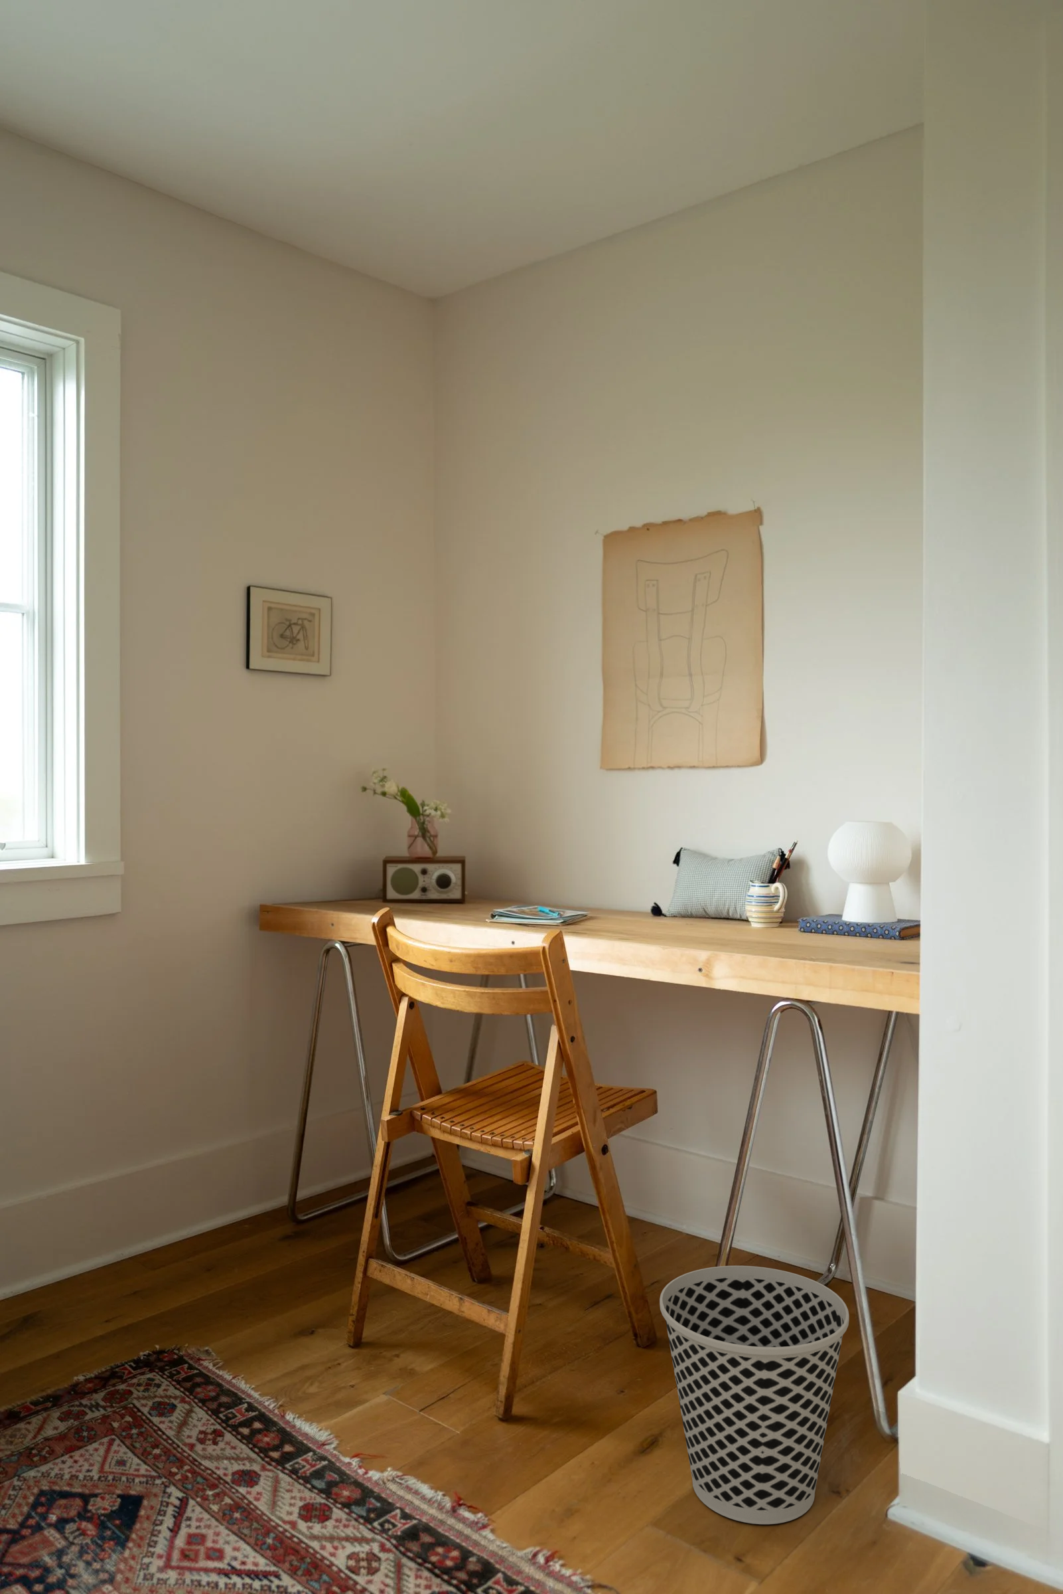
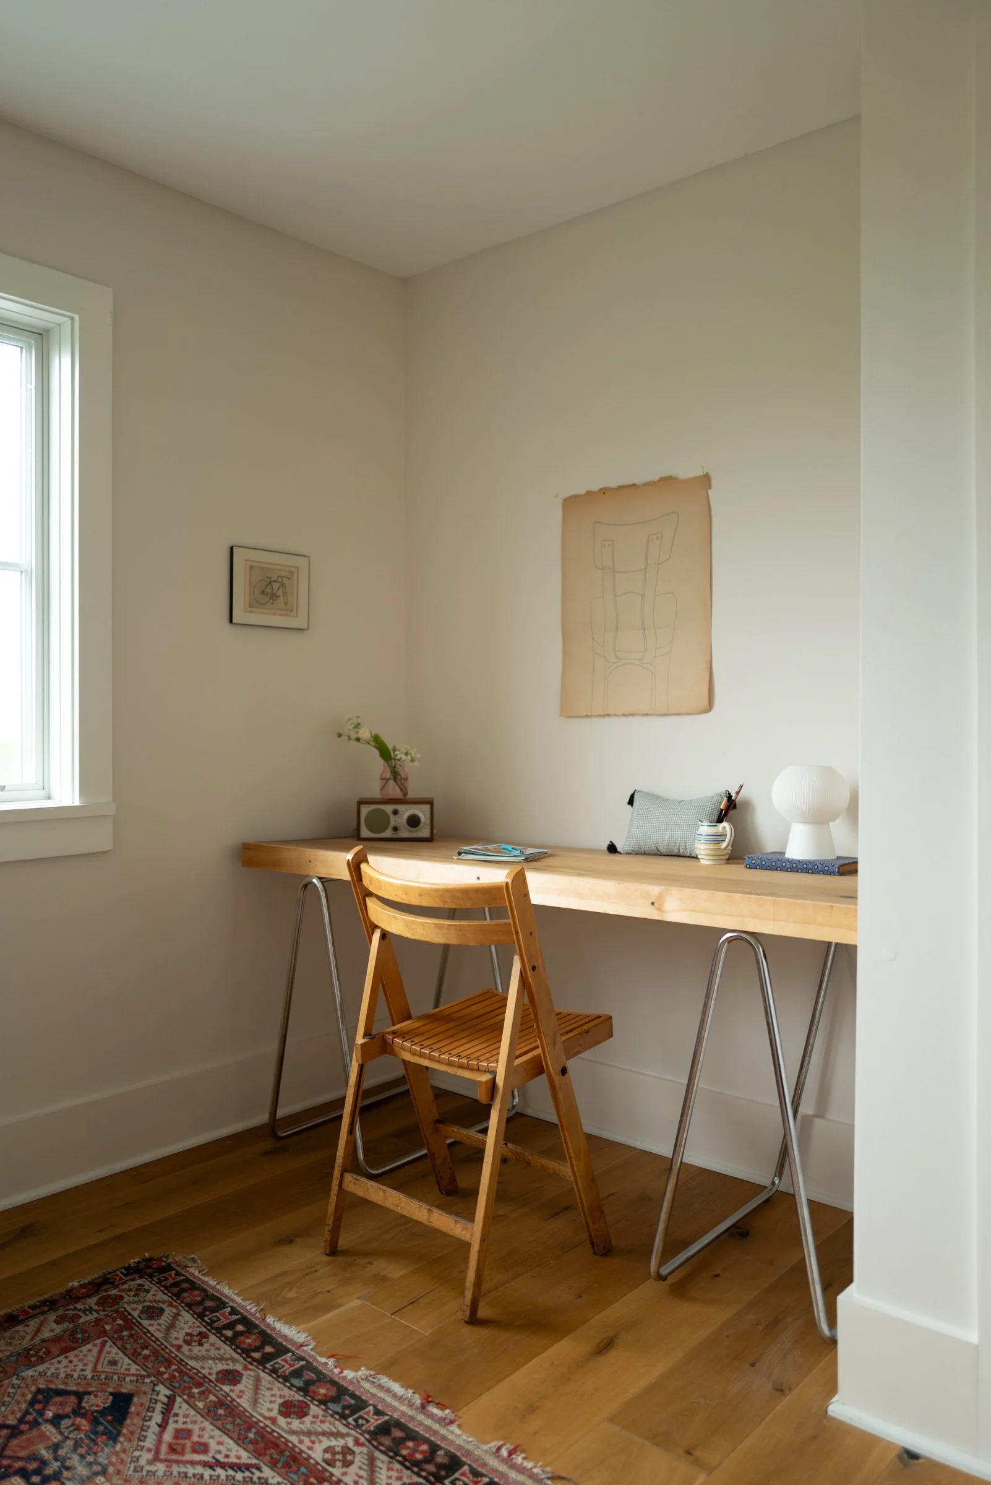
- wastebasket [658,1265,849,1525]
